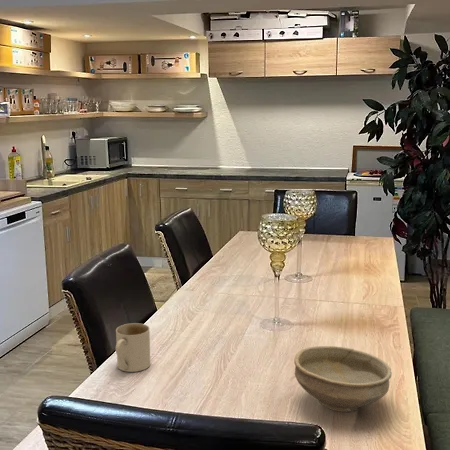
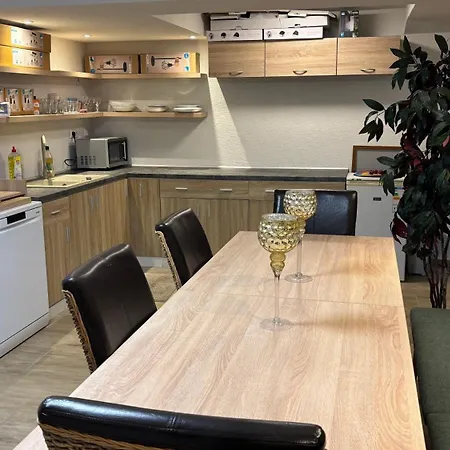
- mug [115,322,152,373]
- bowl [293,345,393,413]
